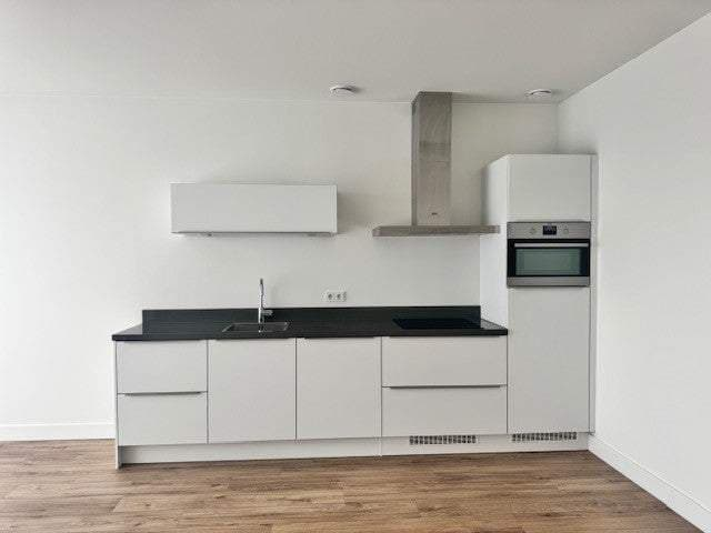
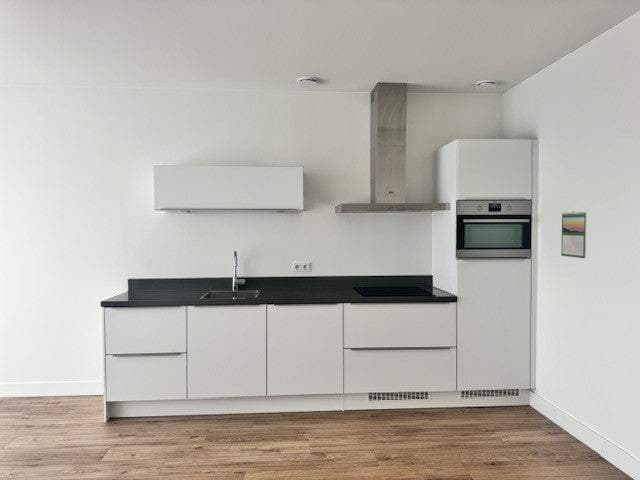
+ calendar [560,210,588,259]
